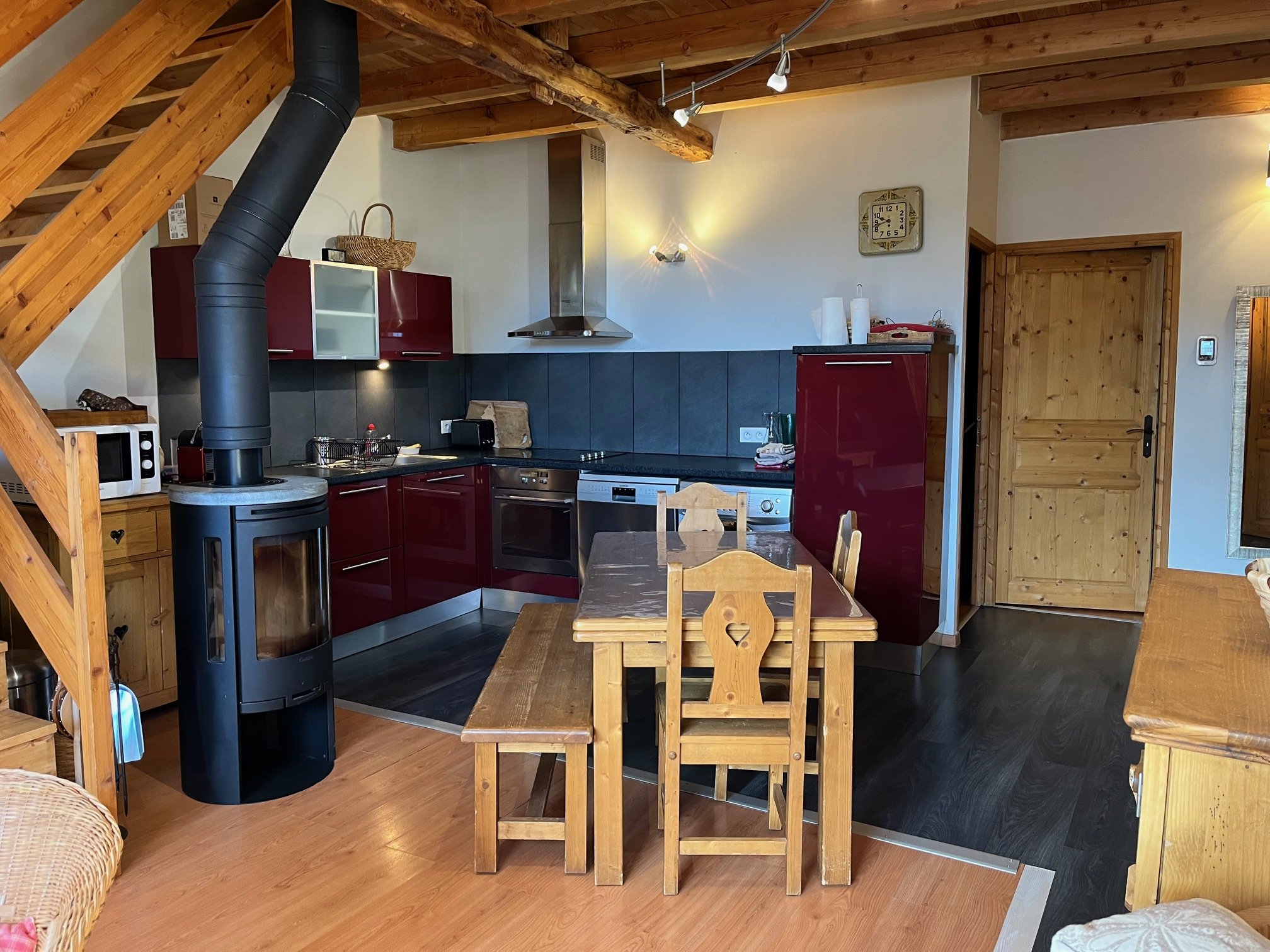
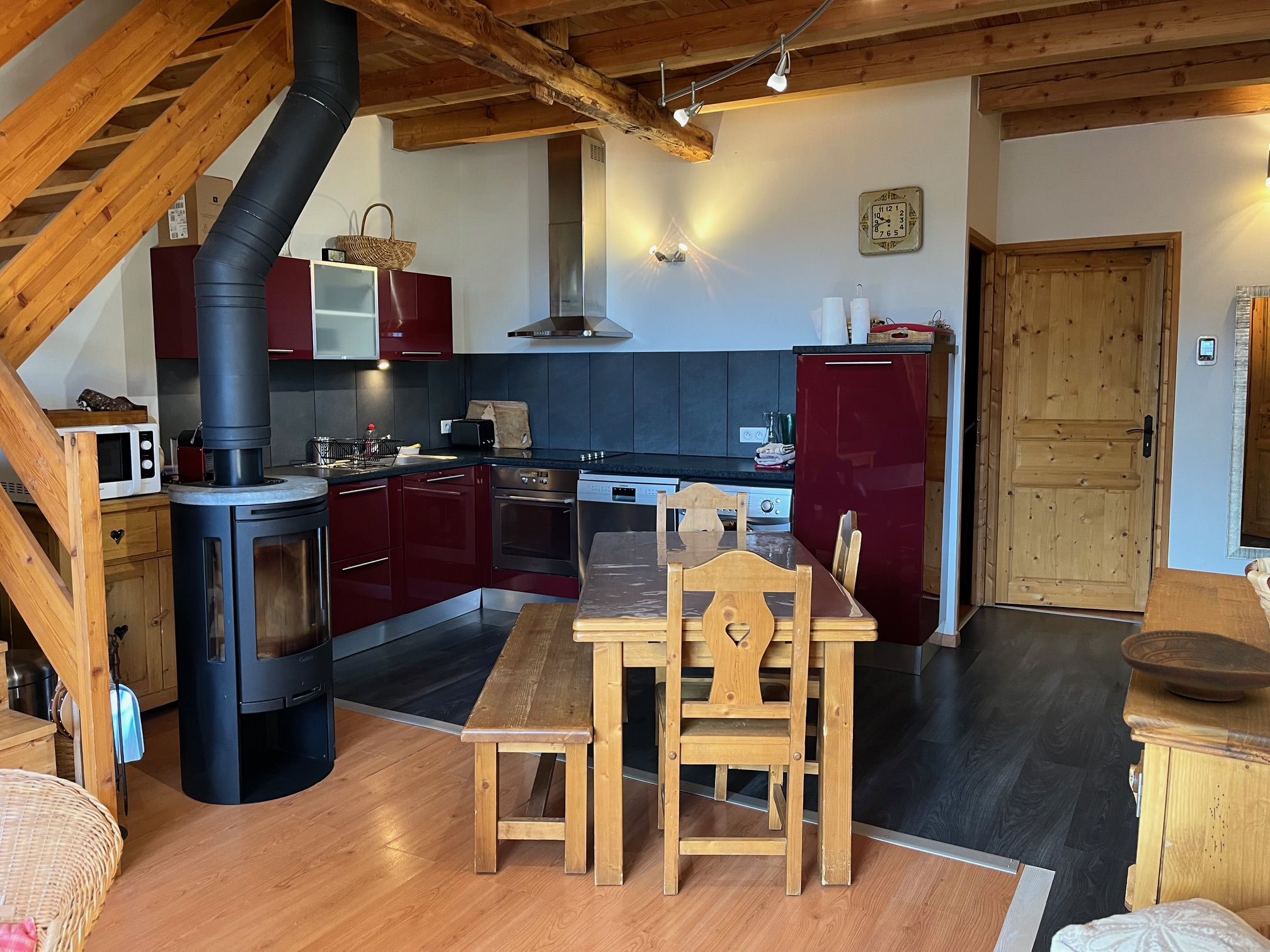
+ decorative bowl [1119,630,1270,702]
